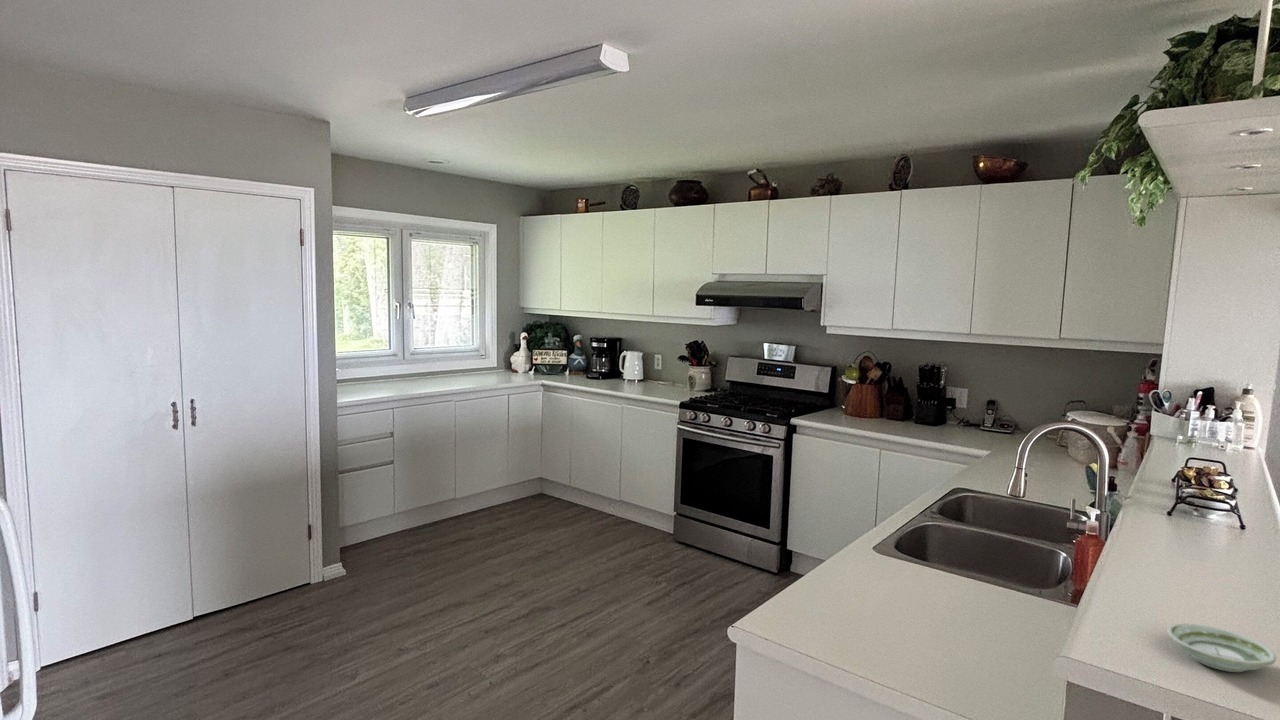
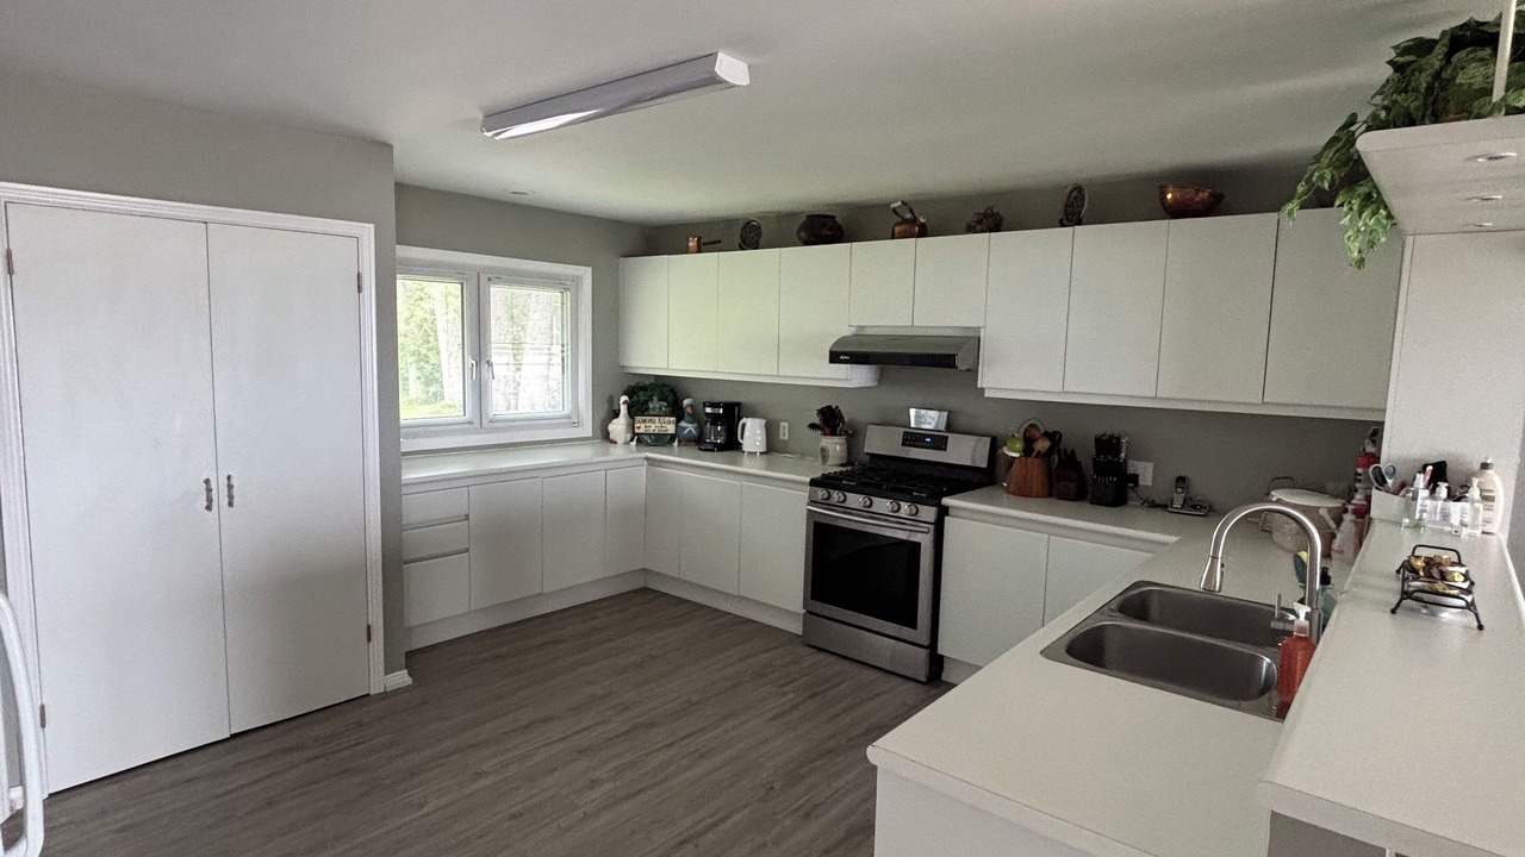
- saucer [1166,622,1277,673]
